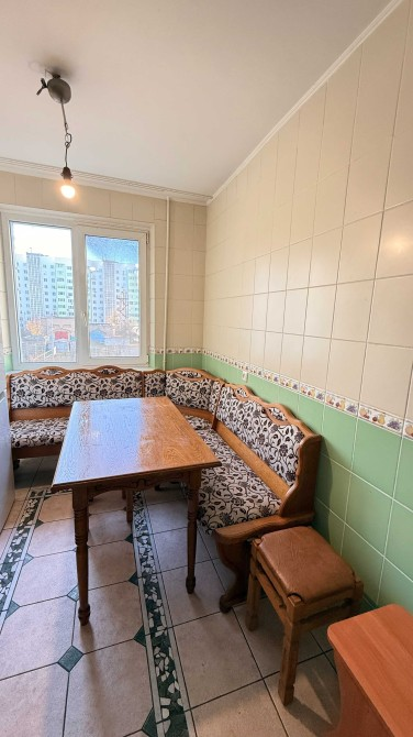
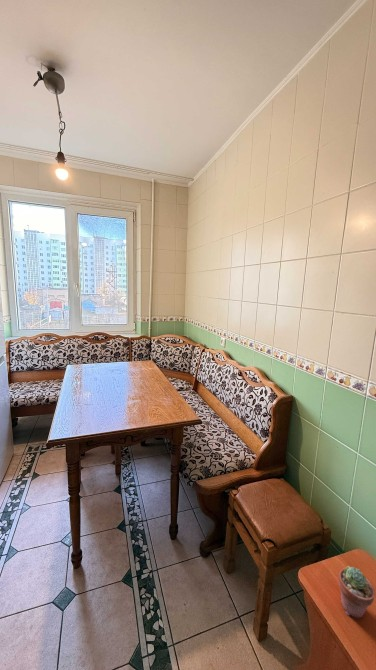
+ potted succulent [337,565,376,619]
